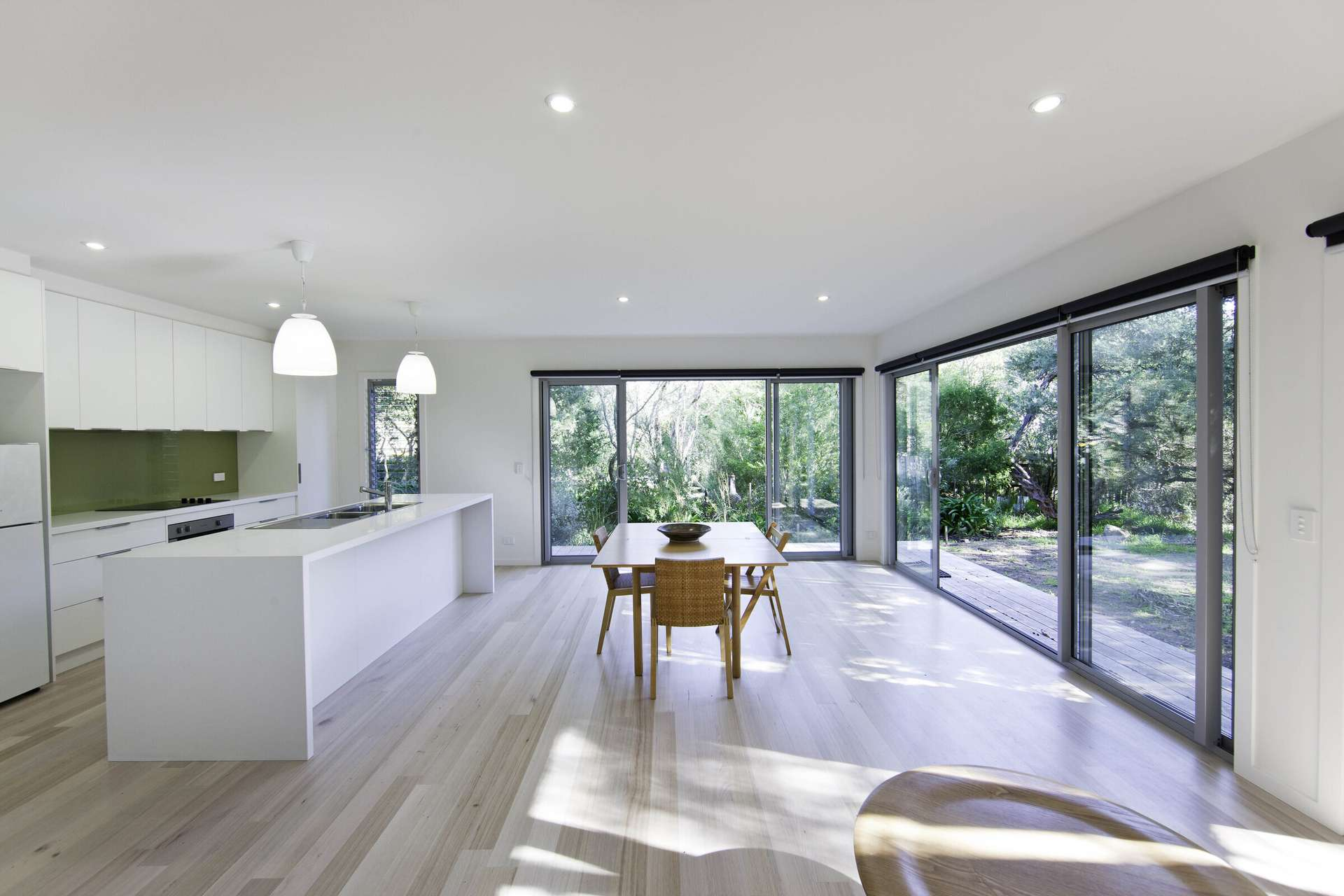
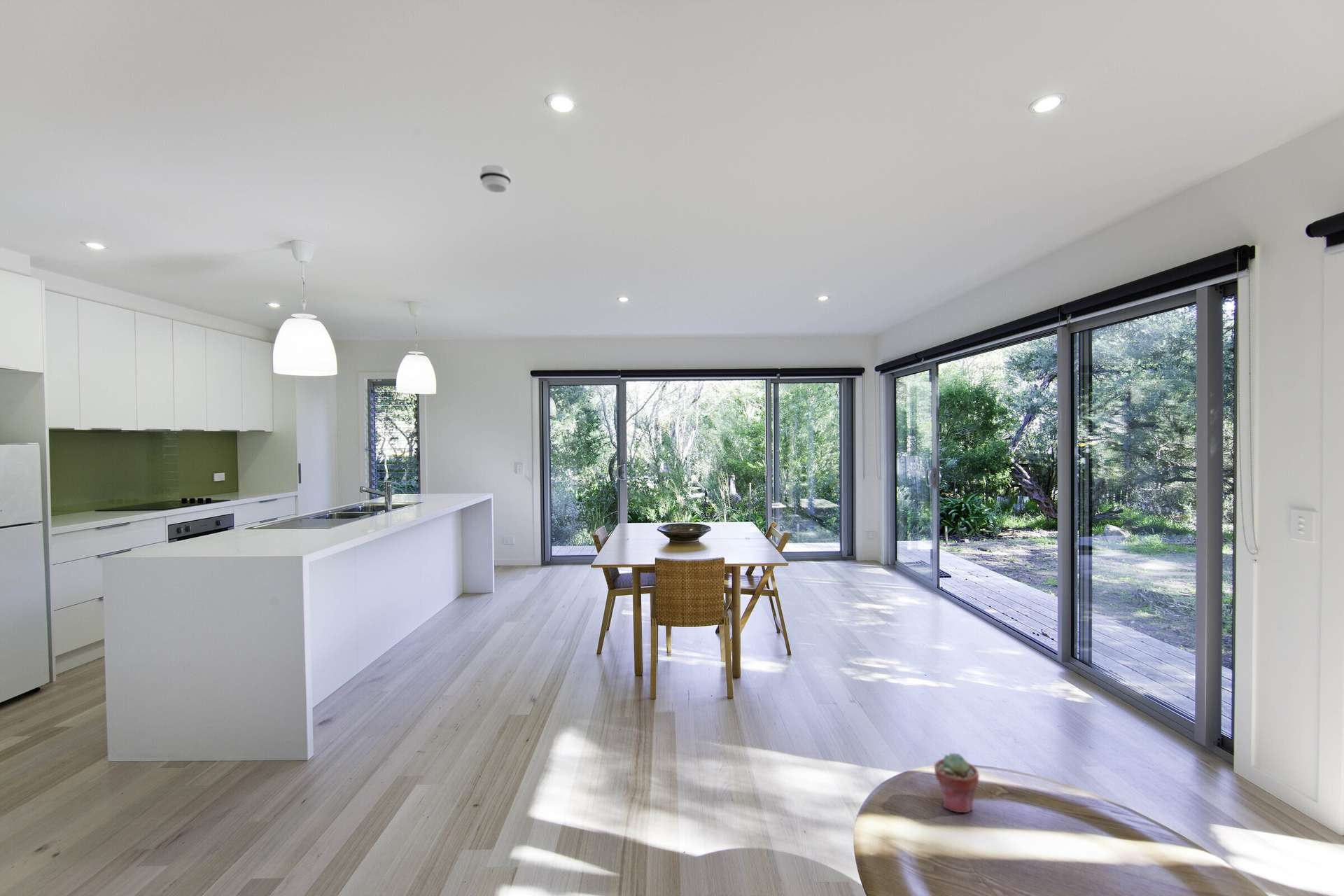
+ smoke detector [479,165,512,193]
+ potted succulent [934,752,980,813]
